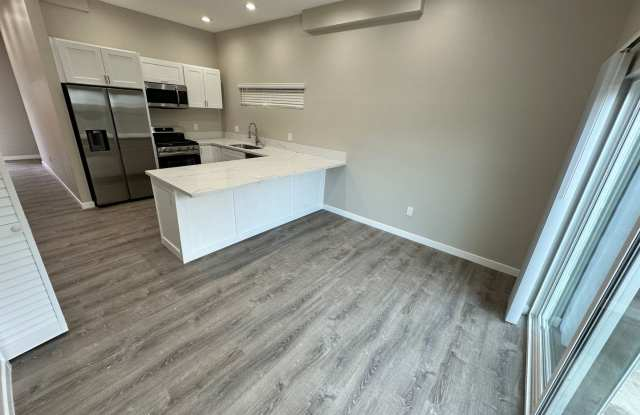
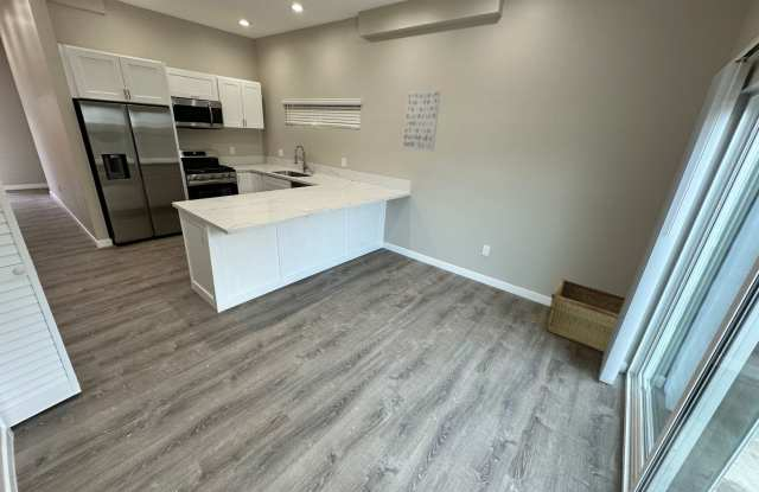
+ wall art [402,89,442,152]
+ hamper [546,277,626,353]
